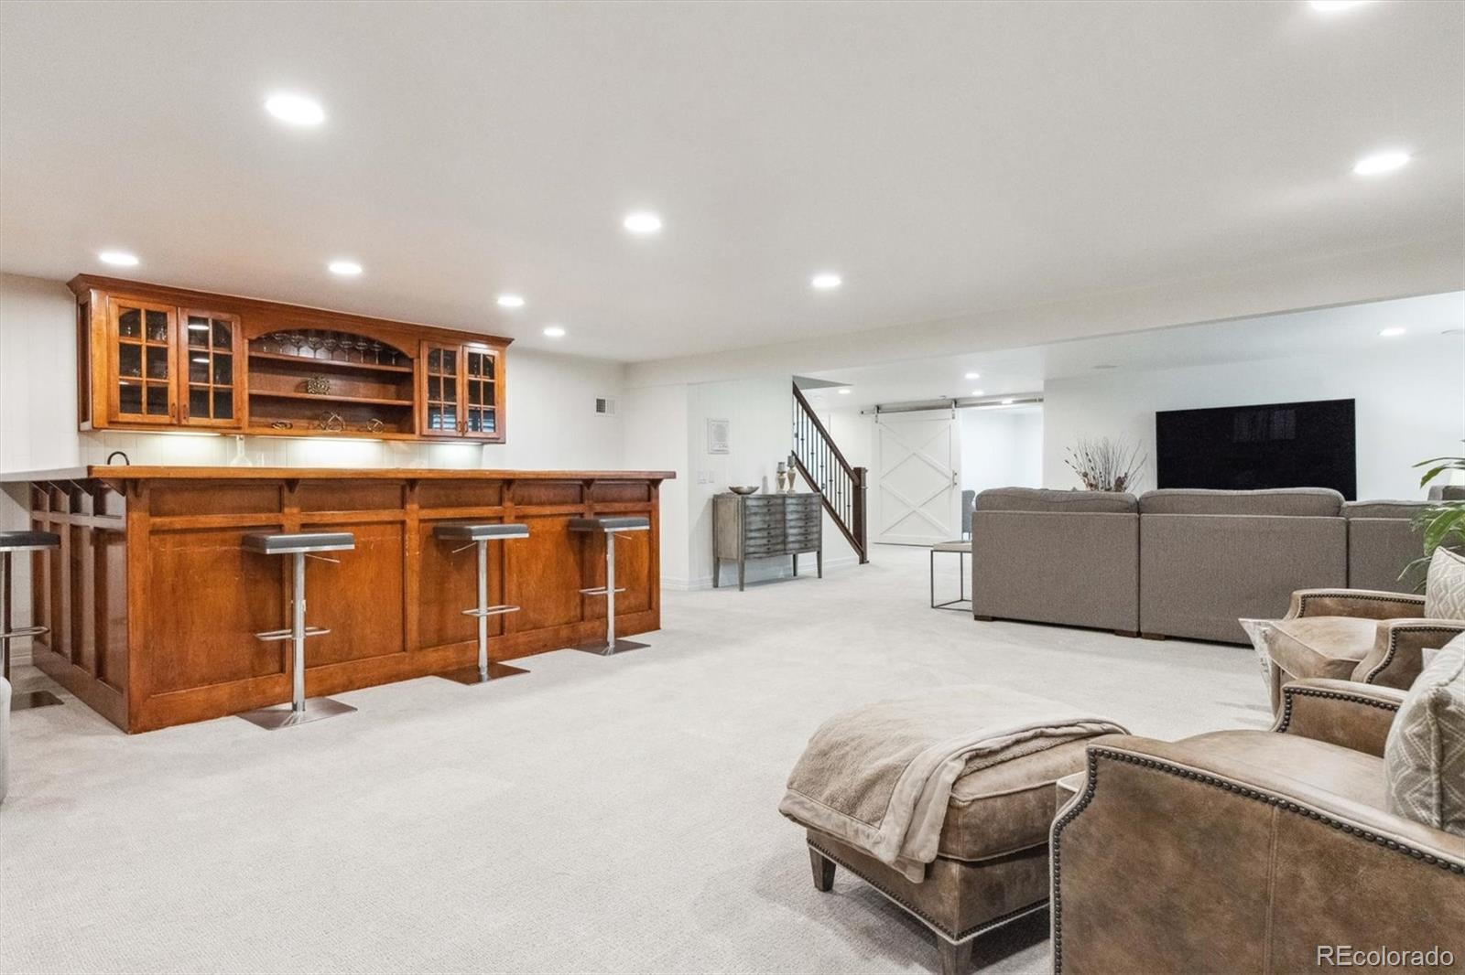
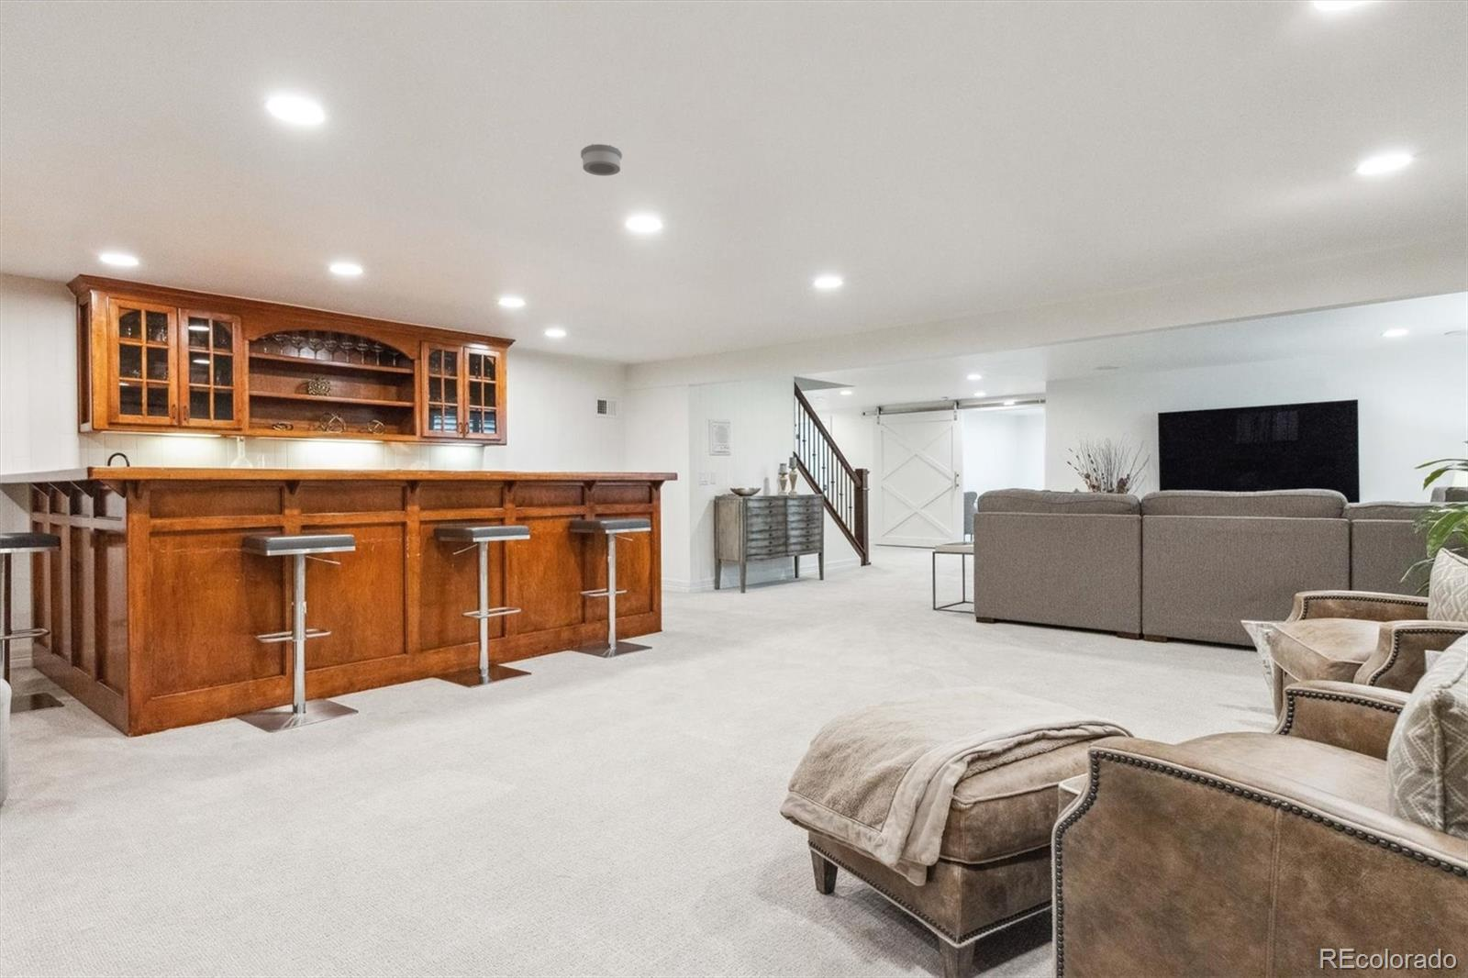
+ smoke detector [580,143,623,177]
